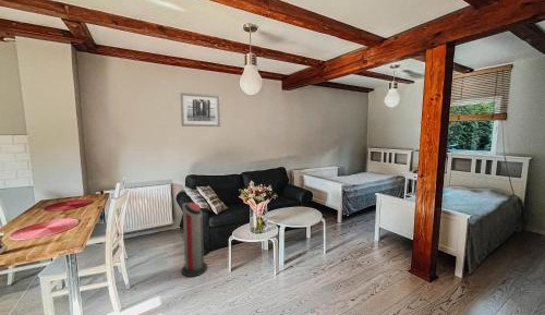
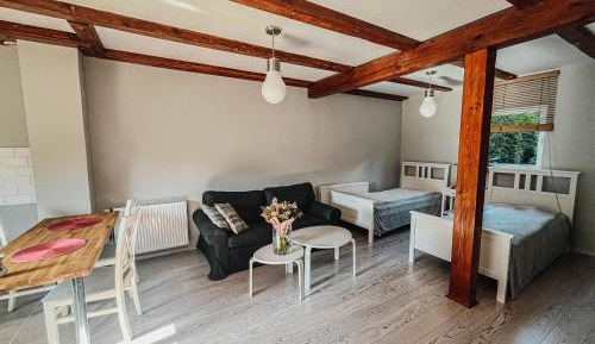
- wall art [180,92,221,128]
- air purifier [180,202,208,278]
